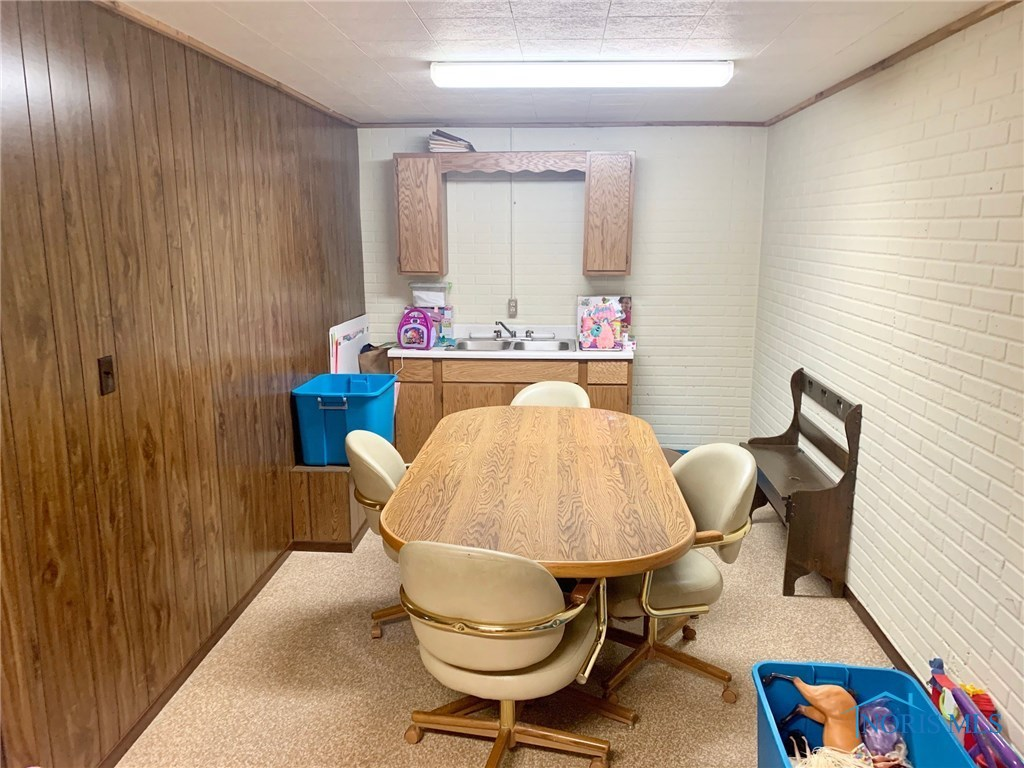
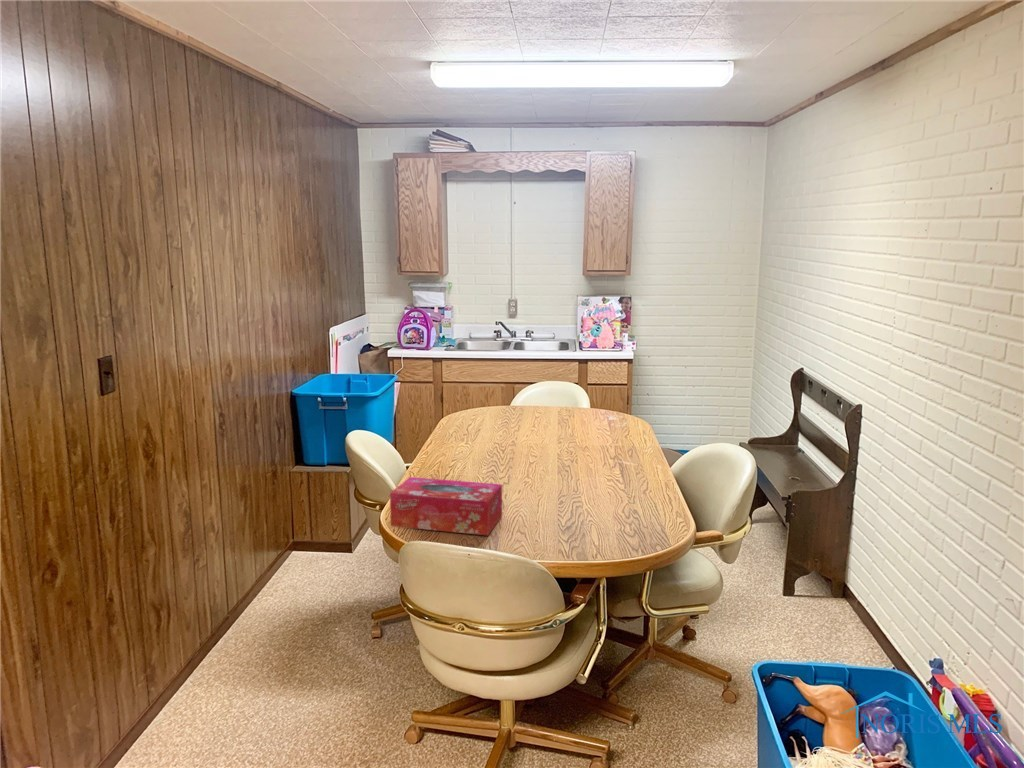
+ tissue box [389,476,503,536]
